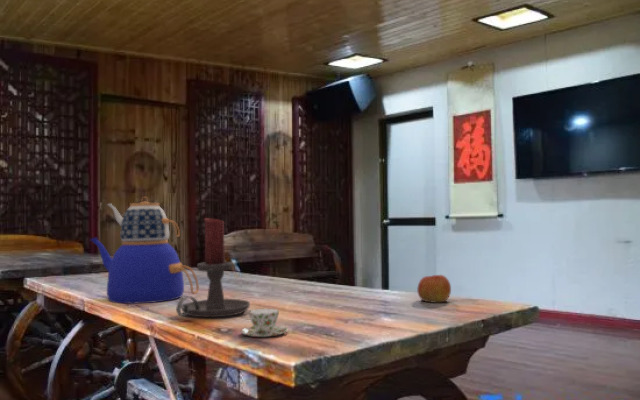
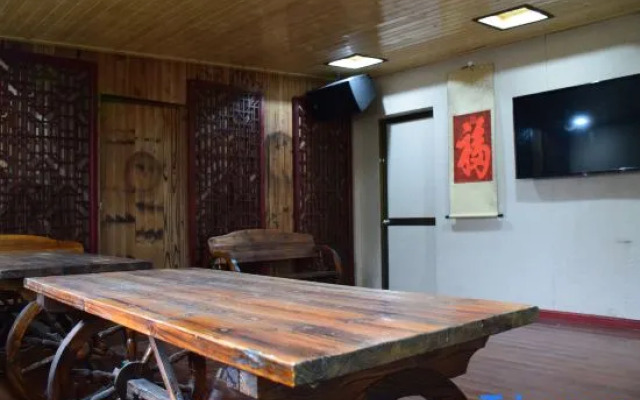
- teacup [240,307,289,338]
- teapot [89,196,200,305]
- candle holder [175,216,251,318]
- apple [416,274,452,304]
